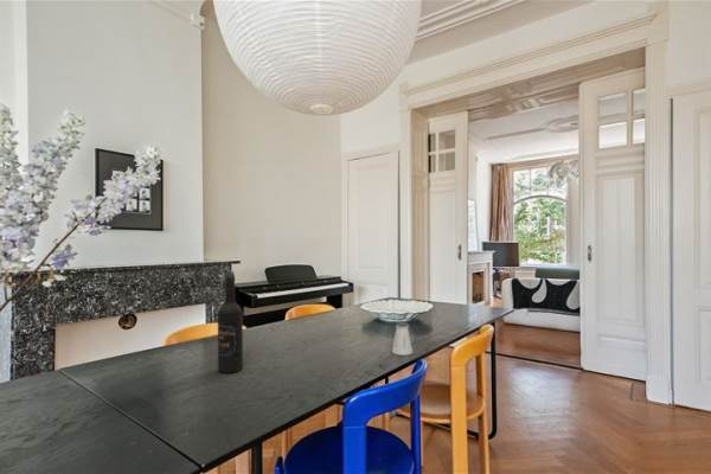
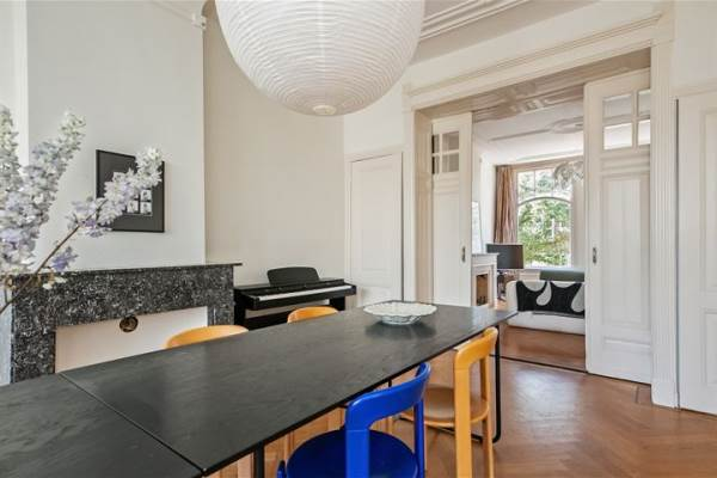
- wine bottle [217,270,244,374]
- saltshaker [391,321,414,357]
